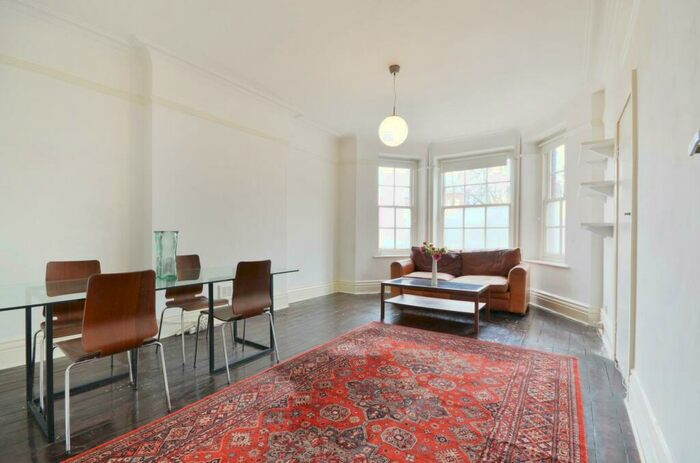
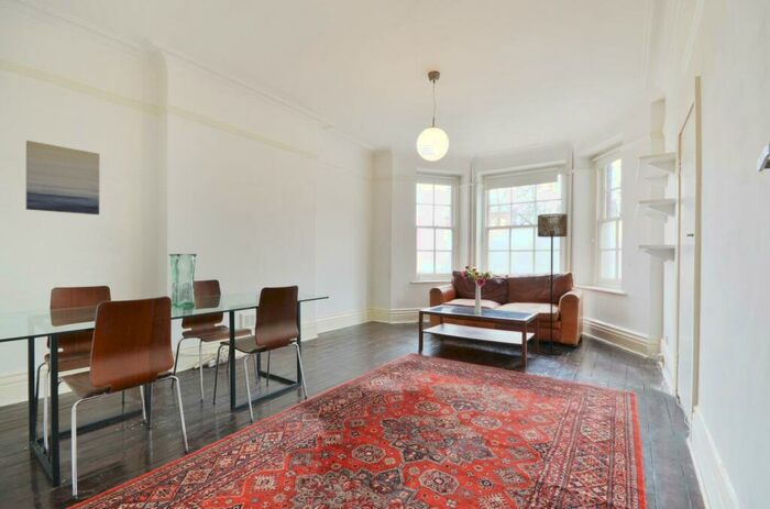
+ floor lamp [537,212,569,356]
+ wall art [25,140,100,215]
